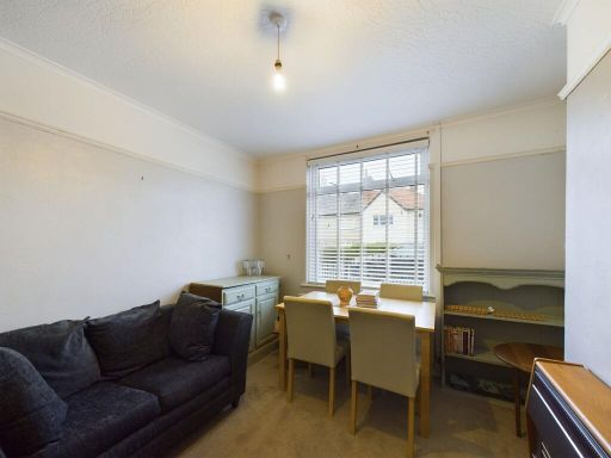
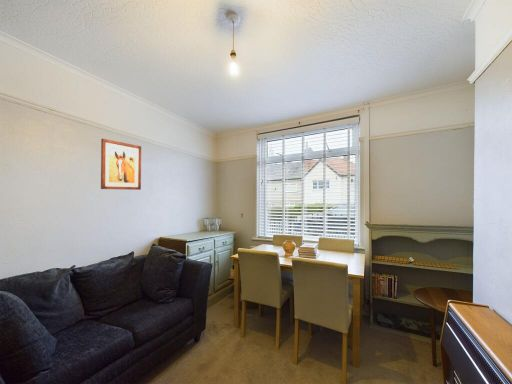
+ wall art [100,138,142,191]
